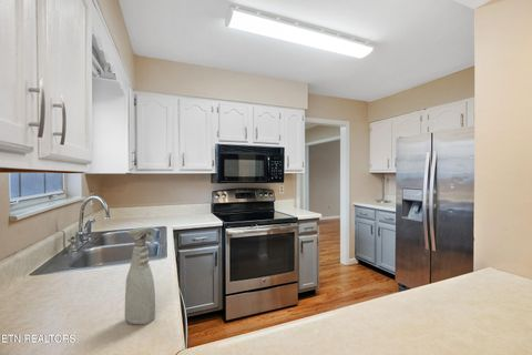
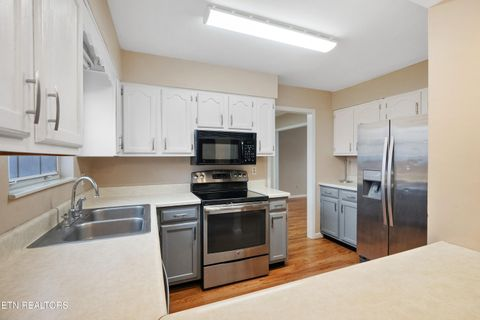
- spray bottle [124,225,156,326]
